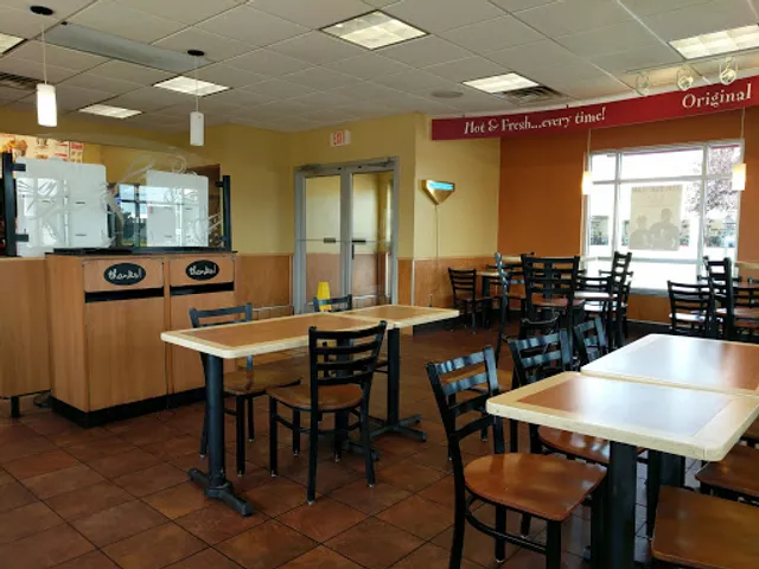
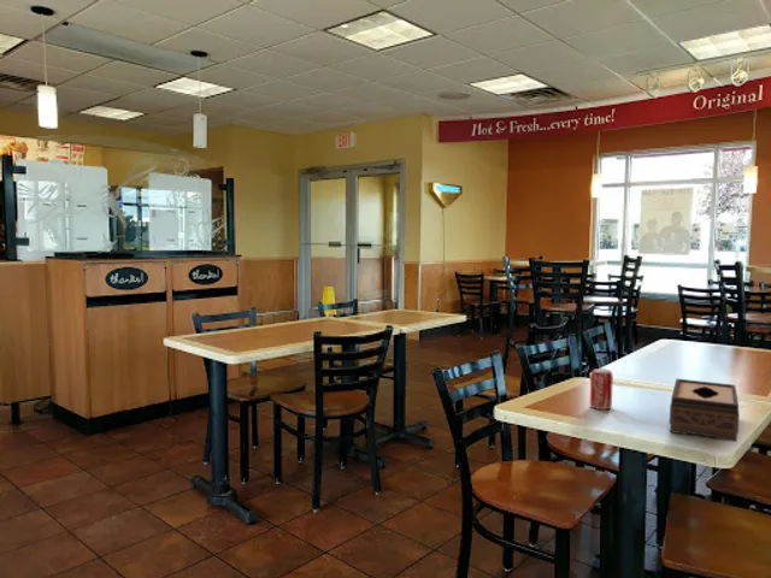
+ beverage can [589,367,614,411]
+ tissue box [669,377,741,443]
